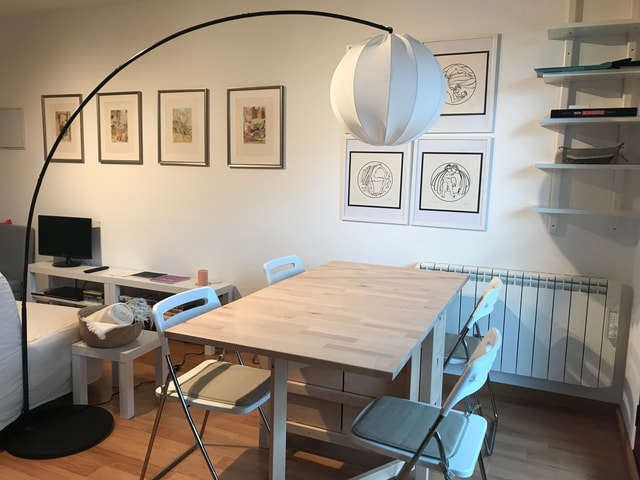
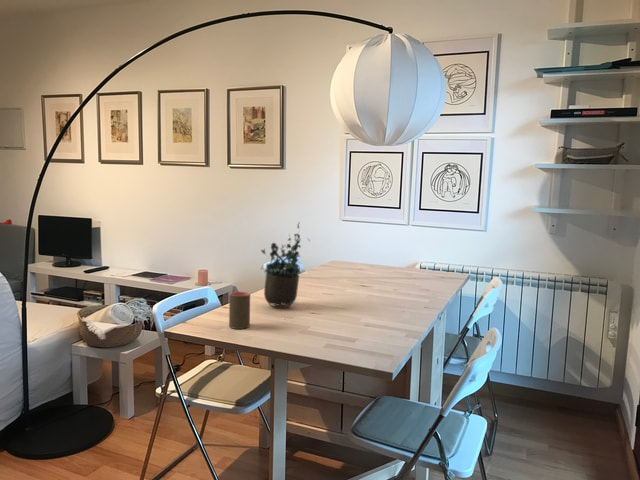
+ potted plant [260,221,311,309]
+ cup [228,291,251,330]
